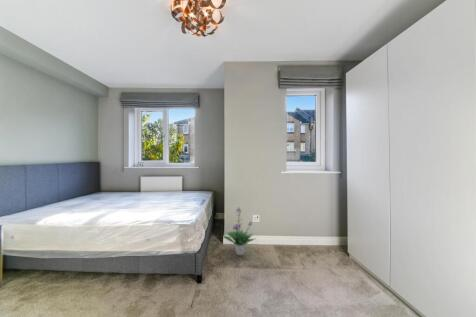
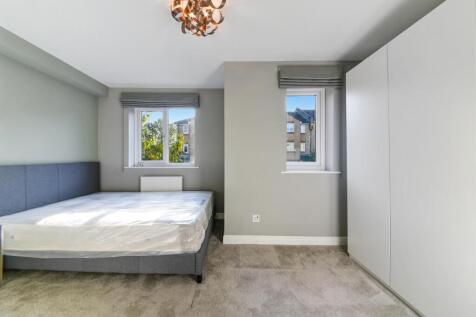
- potted plant [222,206,258,256]
